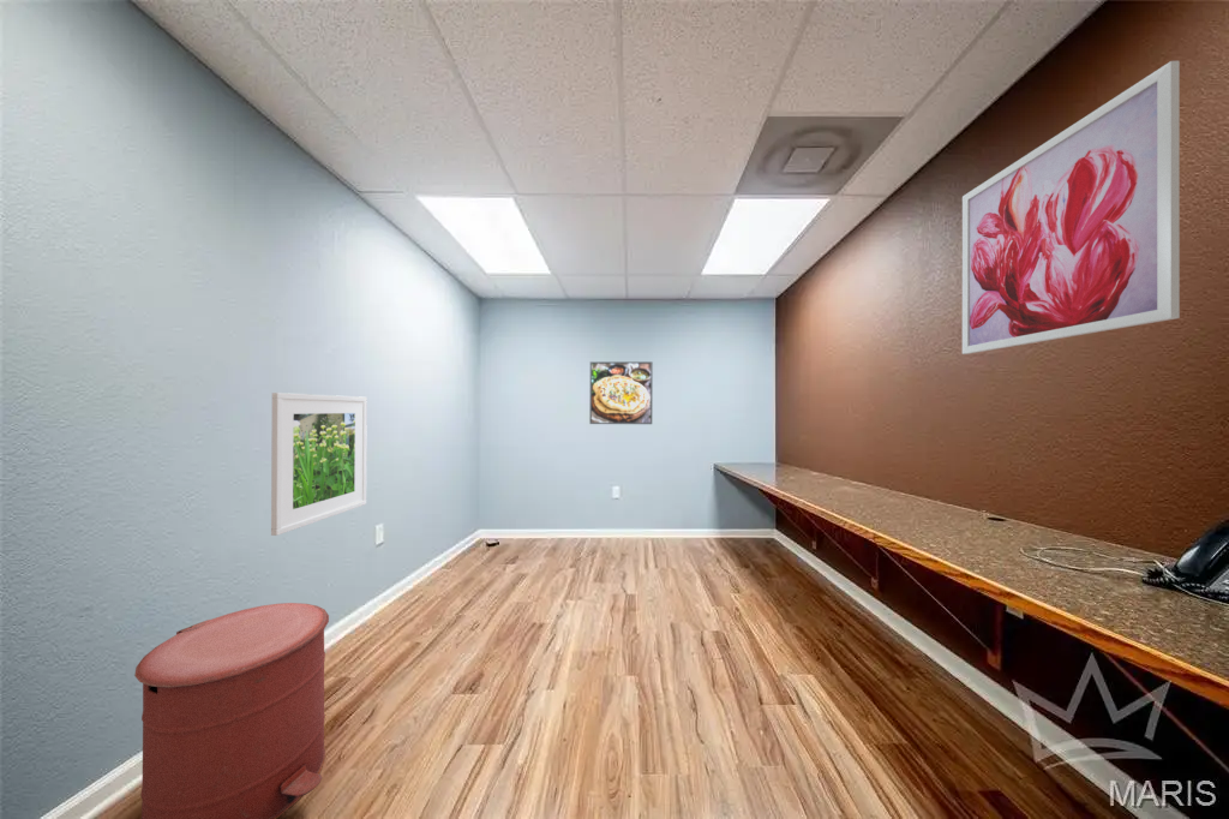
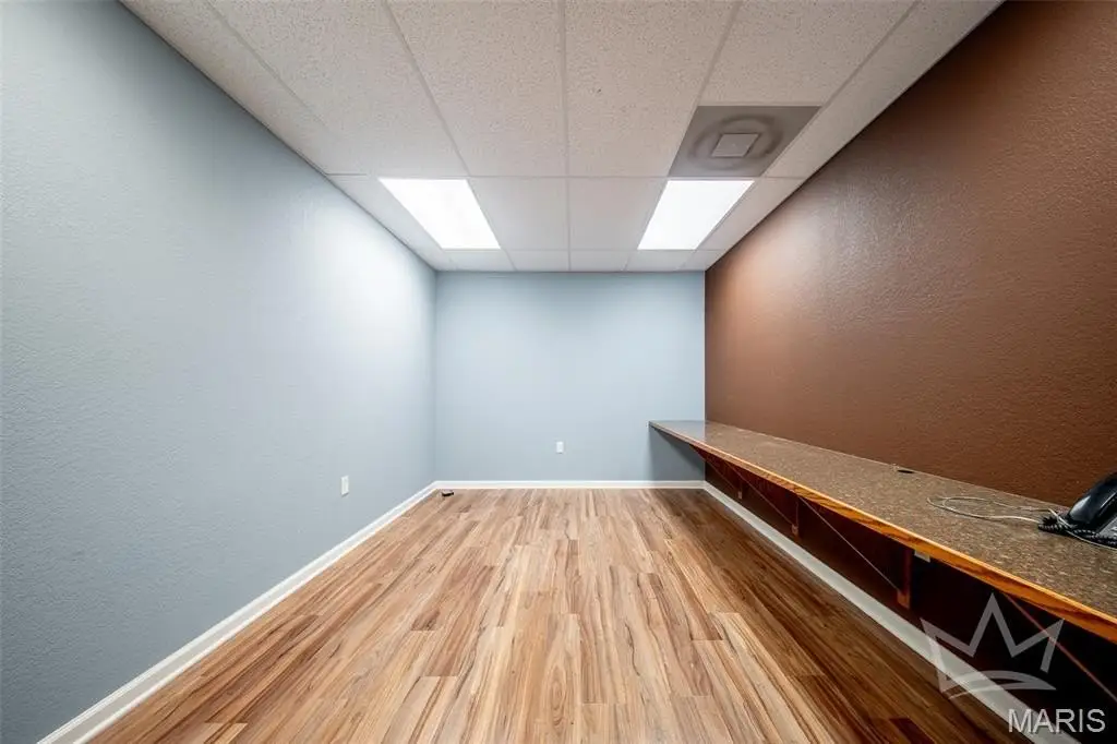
- wall art [961,60,1181,355]
- trash can [133,602,330,819]
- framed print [588,360,654,425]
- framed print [270,391,368,537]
